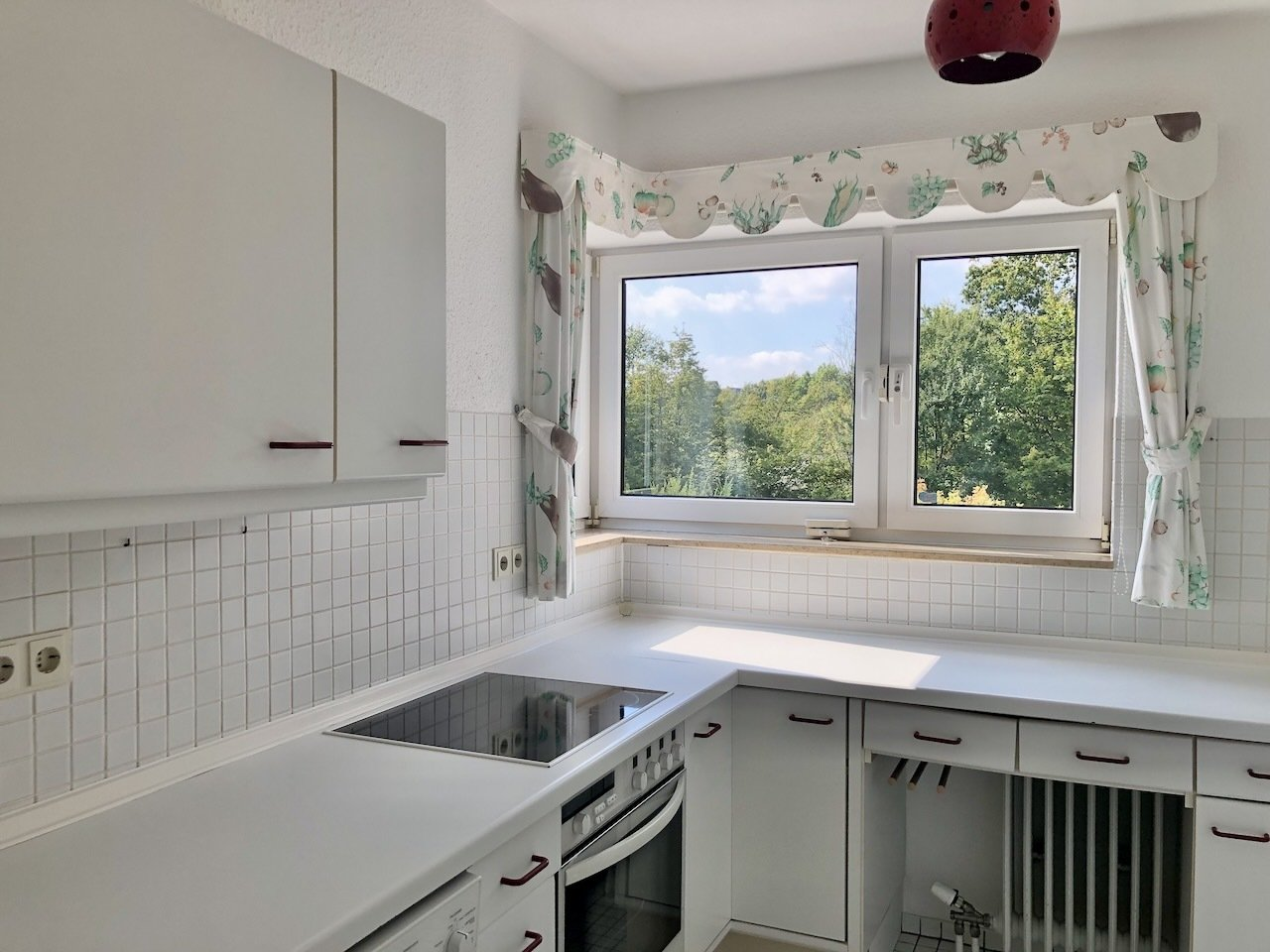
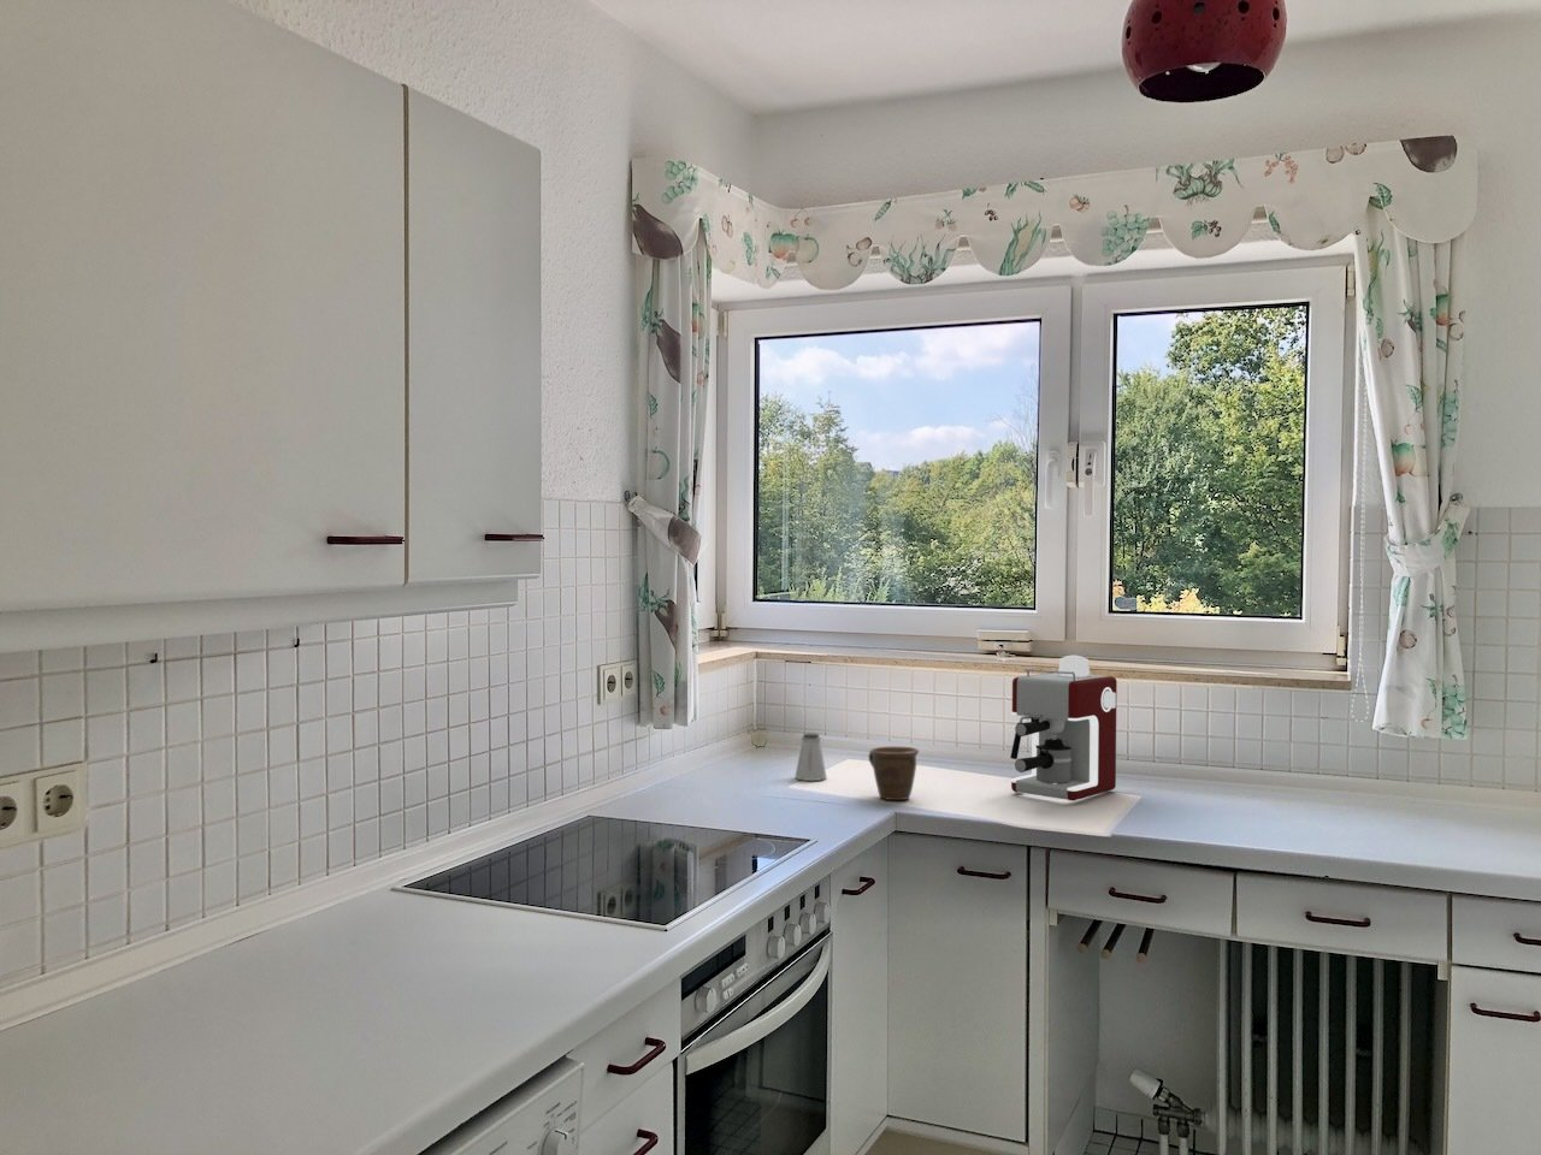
+ mug [868,746,920,801]
+ coffee maker [1008,653,1119,802]
+ saltshaker [794,733,829,783]
